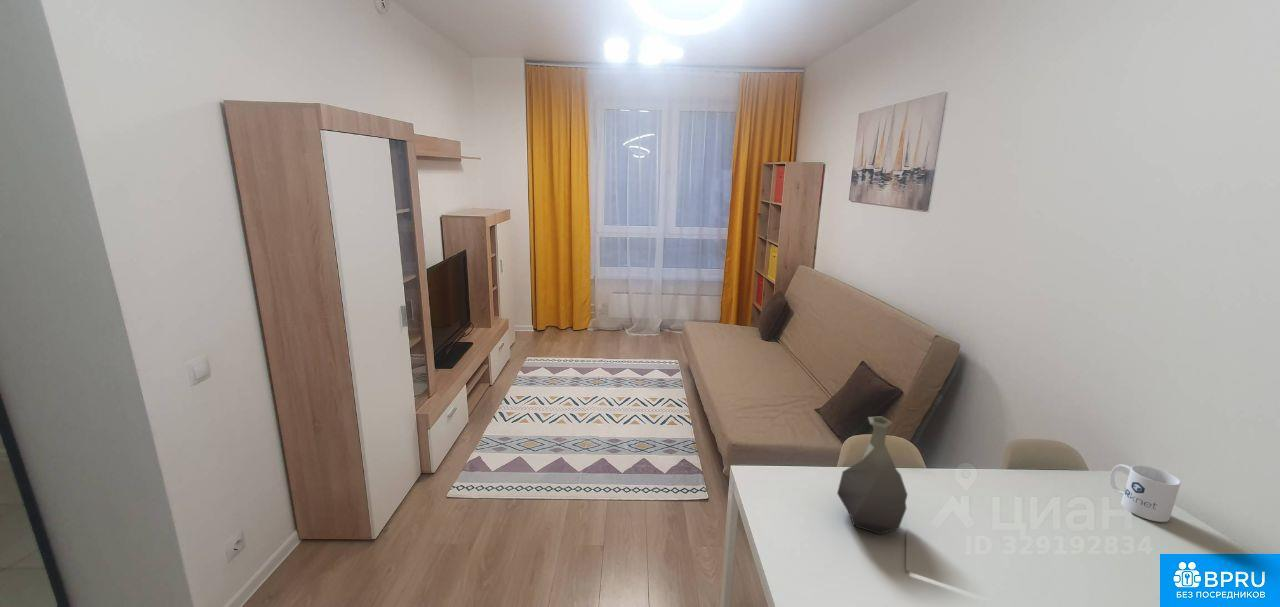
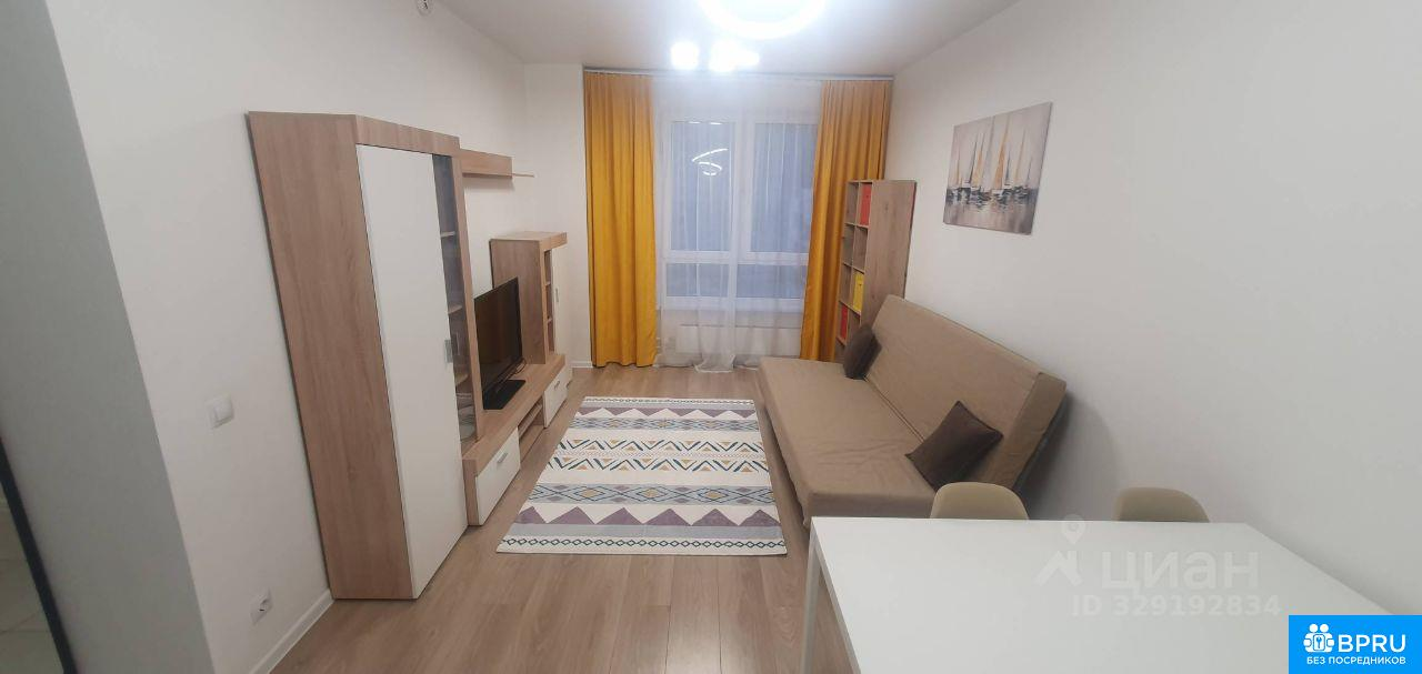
- vase [836,415,909,536]
- mug [1109,463,1182,523]
